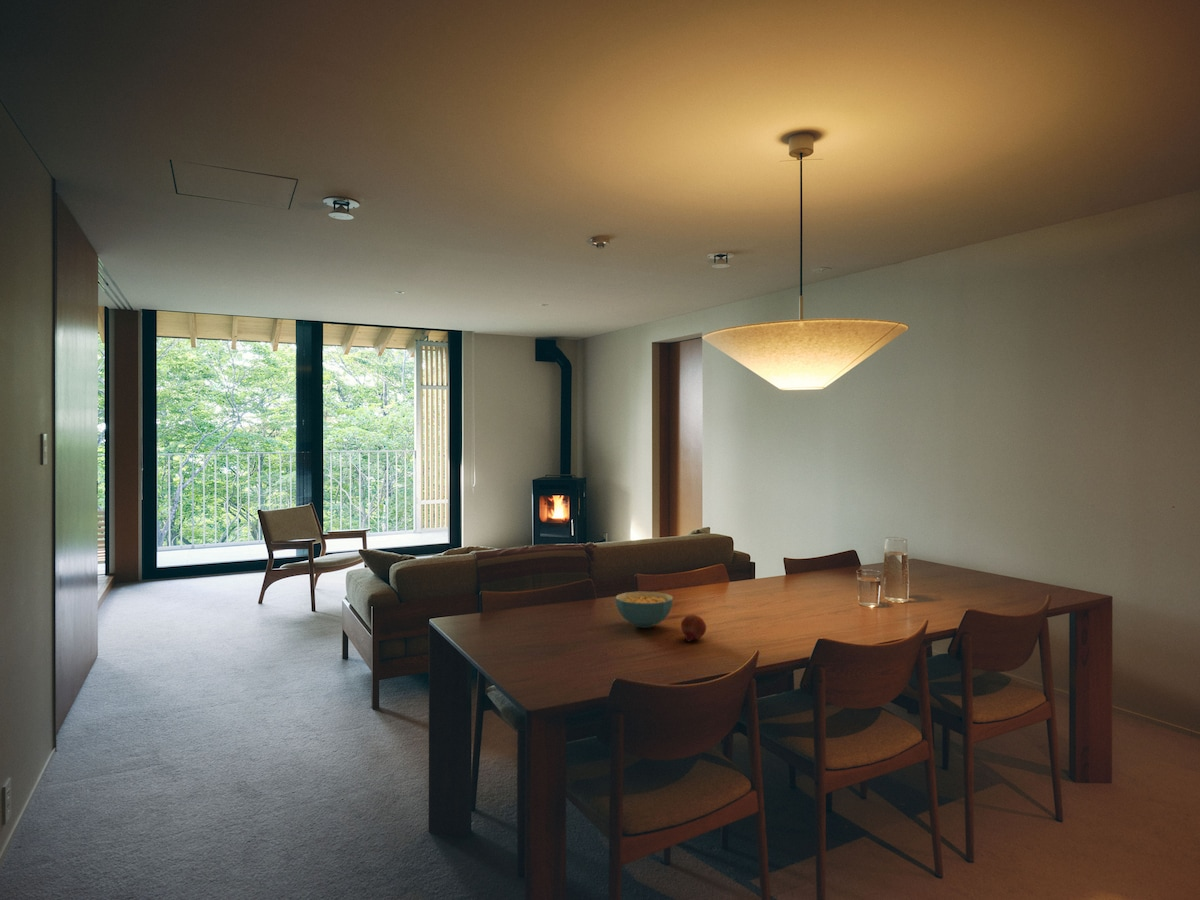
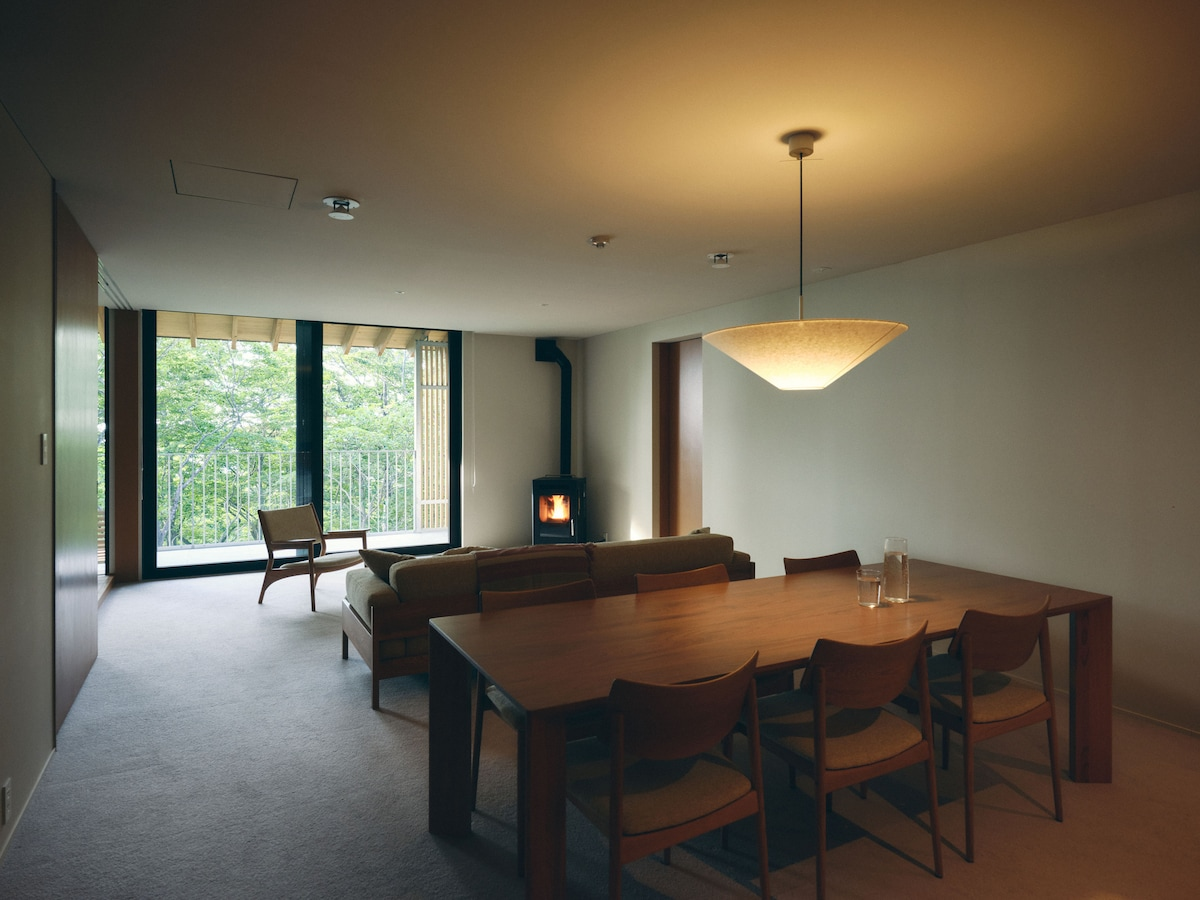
- cereal bowl [615,591,674,629]
- fruit [680,613,707,643]
